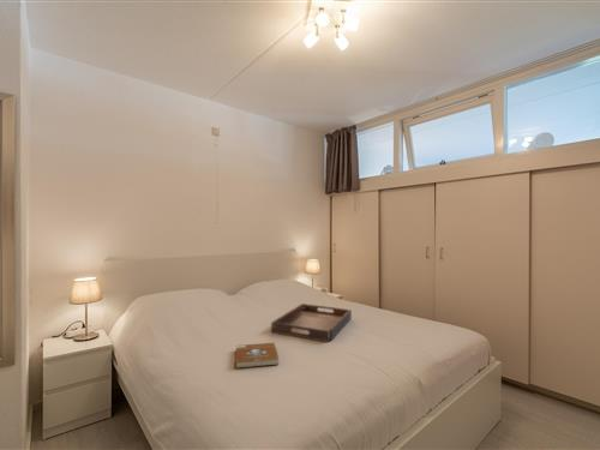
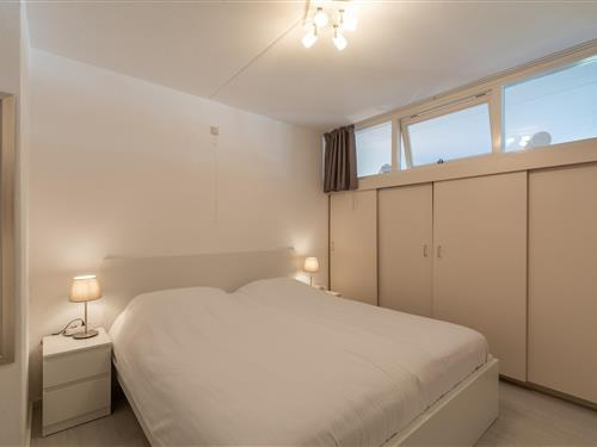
- serving tray [270,302,353,343]
- book [234,342,280,370]
